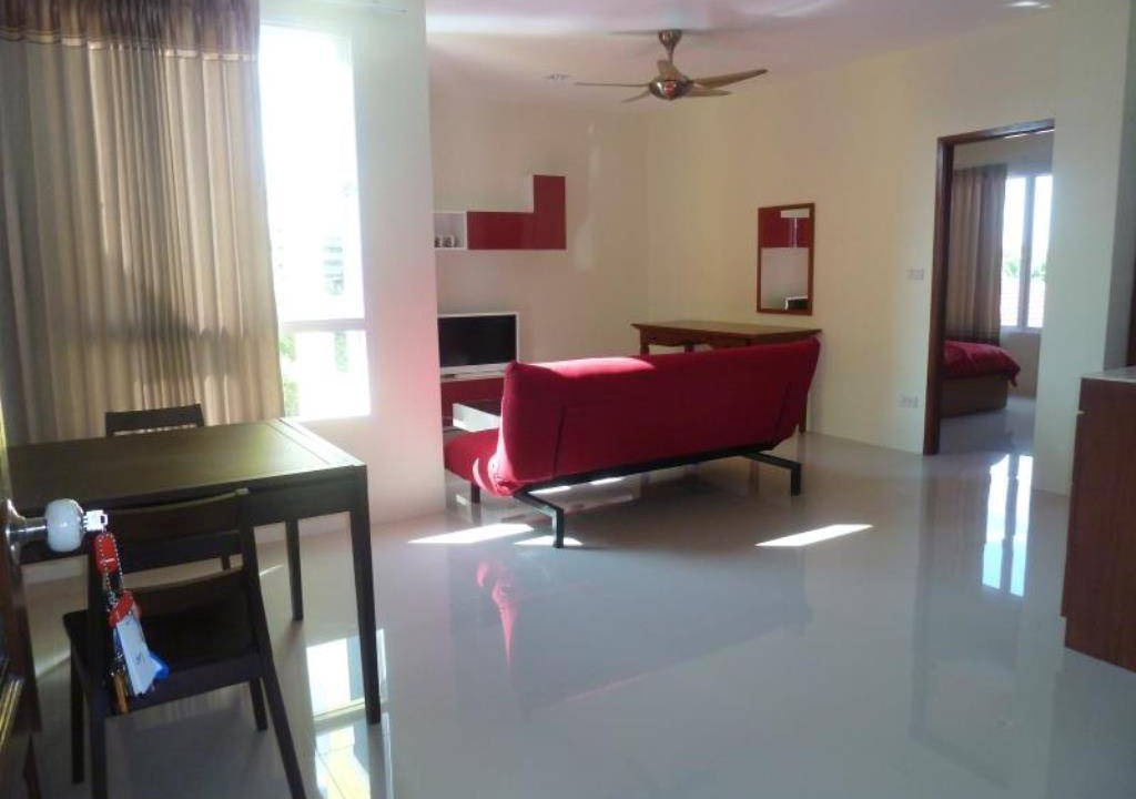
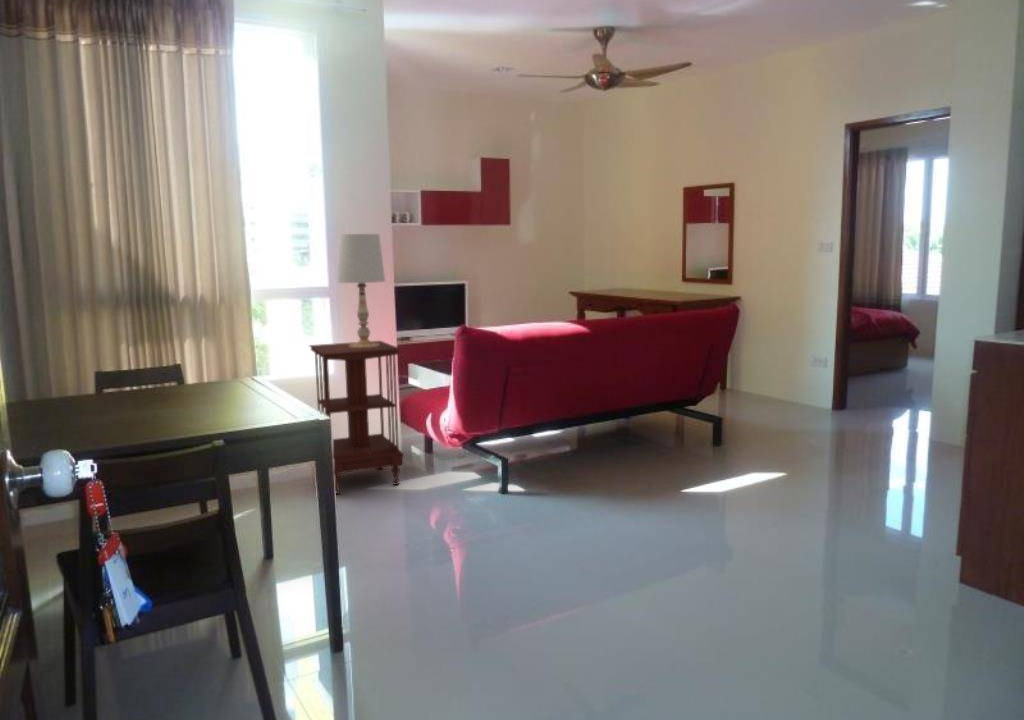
+ table lamp [337,233,386,348]
+ side table [308,340,405,495]
